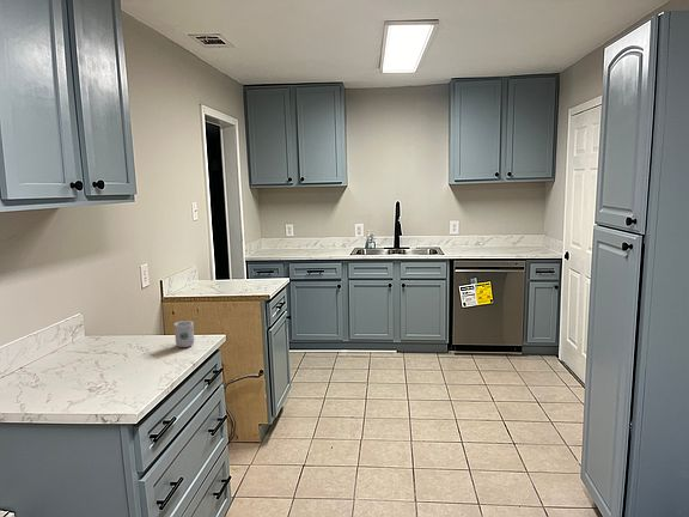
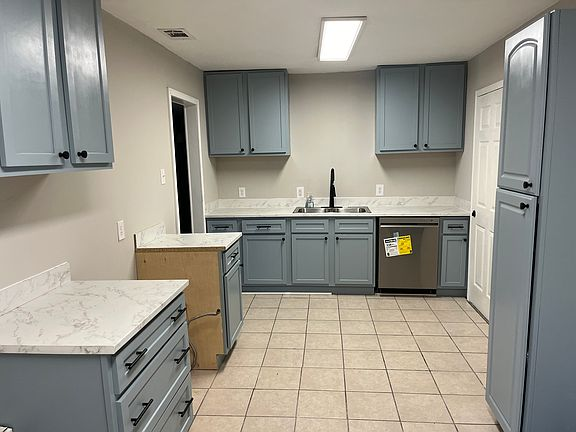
- mug [173,320,195,348]
